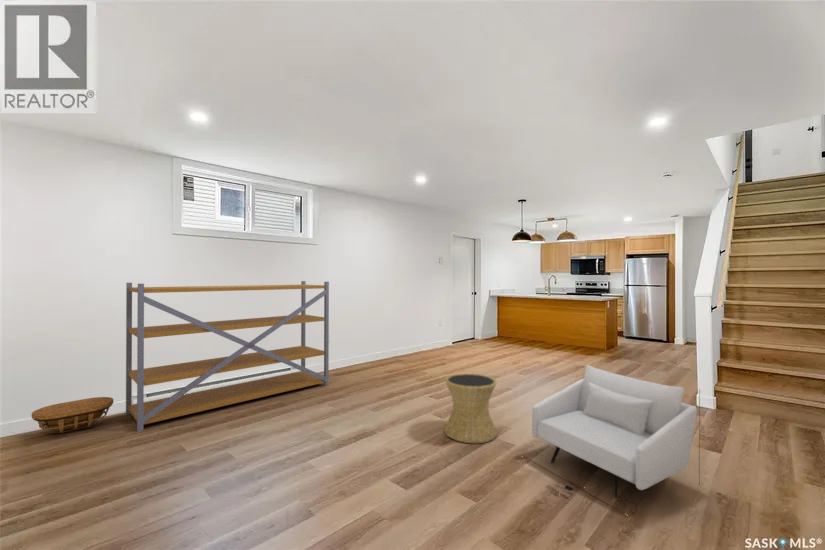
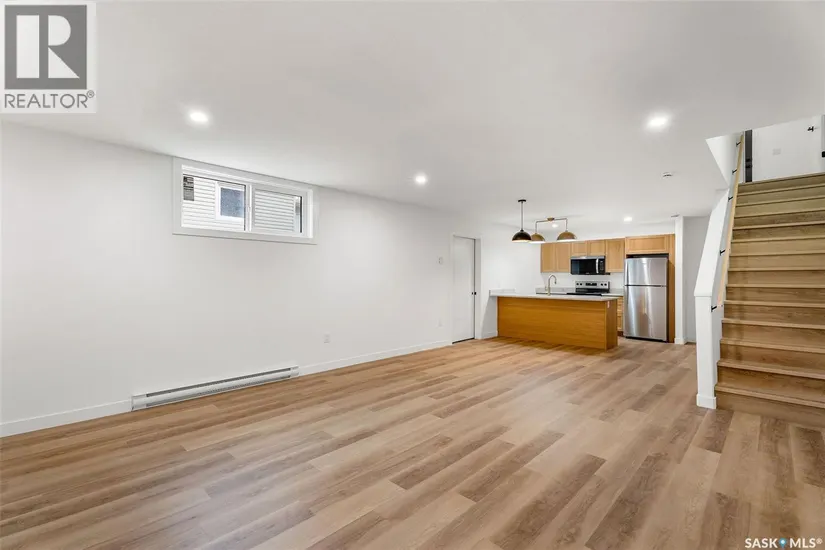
- shelving unit [125,280,330,433]
- armchair [524,364,706,514]
- basket [31,396,114,434]
- side table [443,372,498,444]
